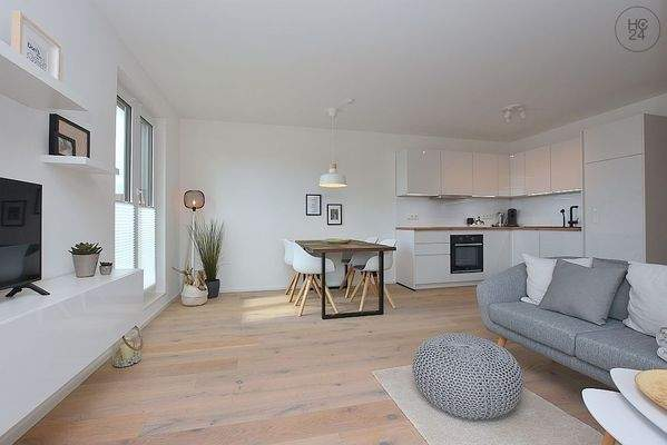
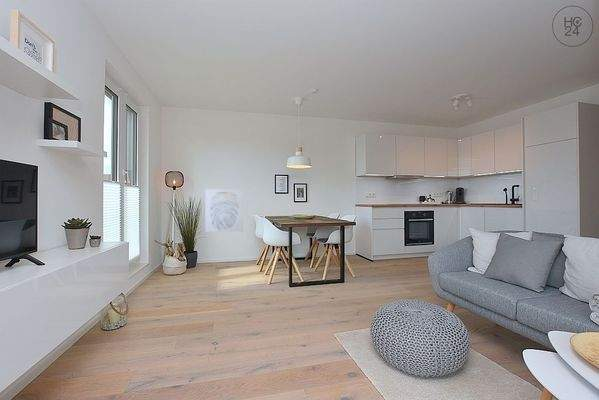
+ wall art [204,188,244,233]
